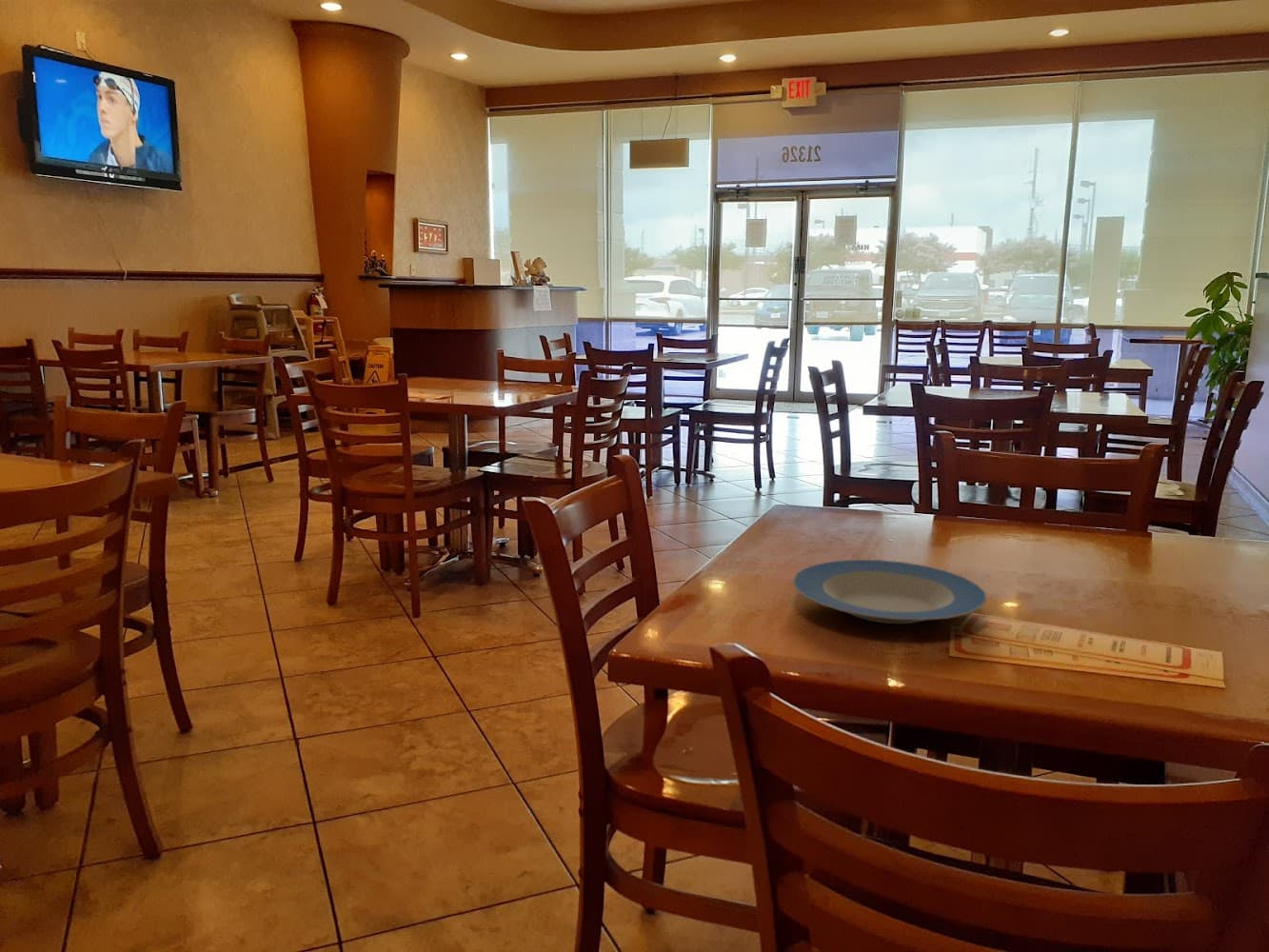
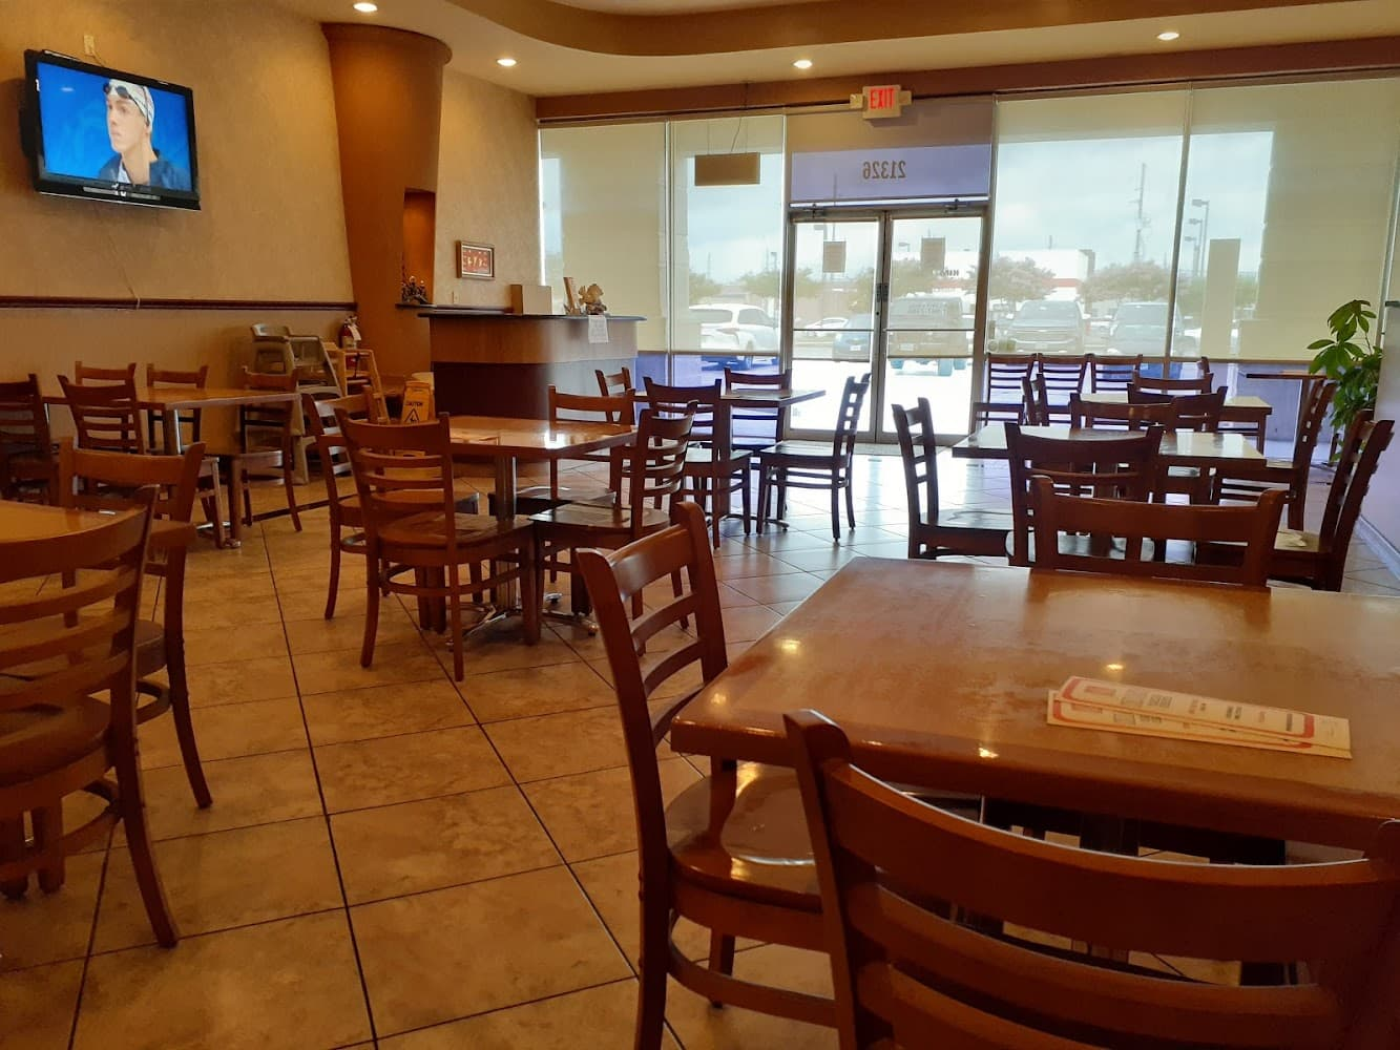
- plate [791,559,988,625]
